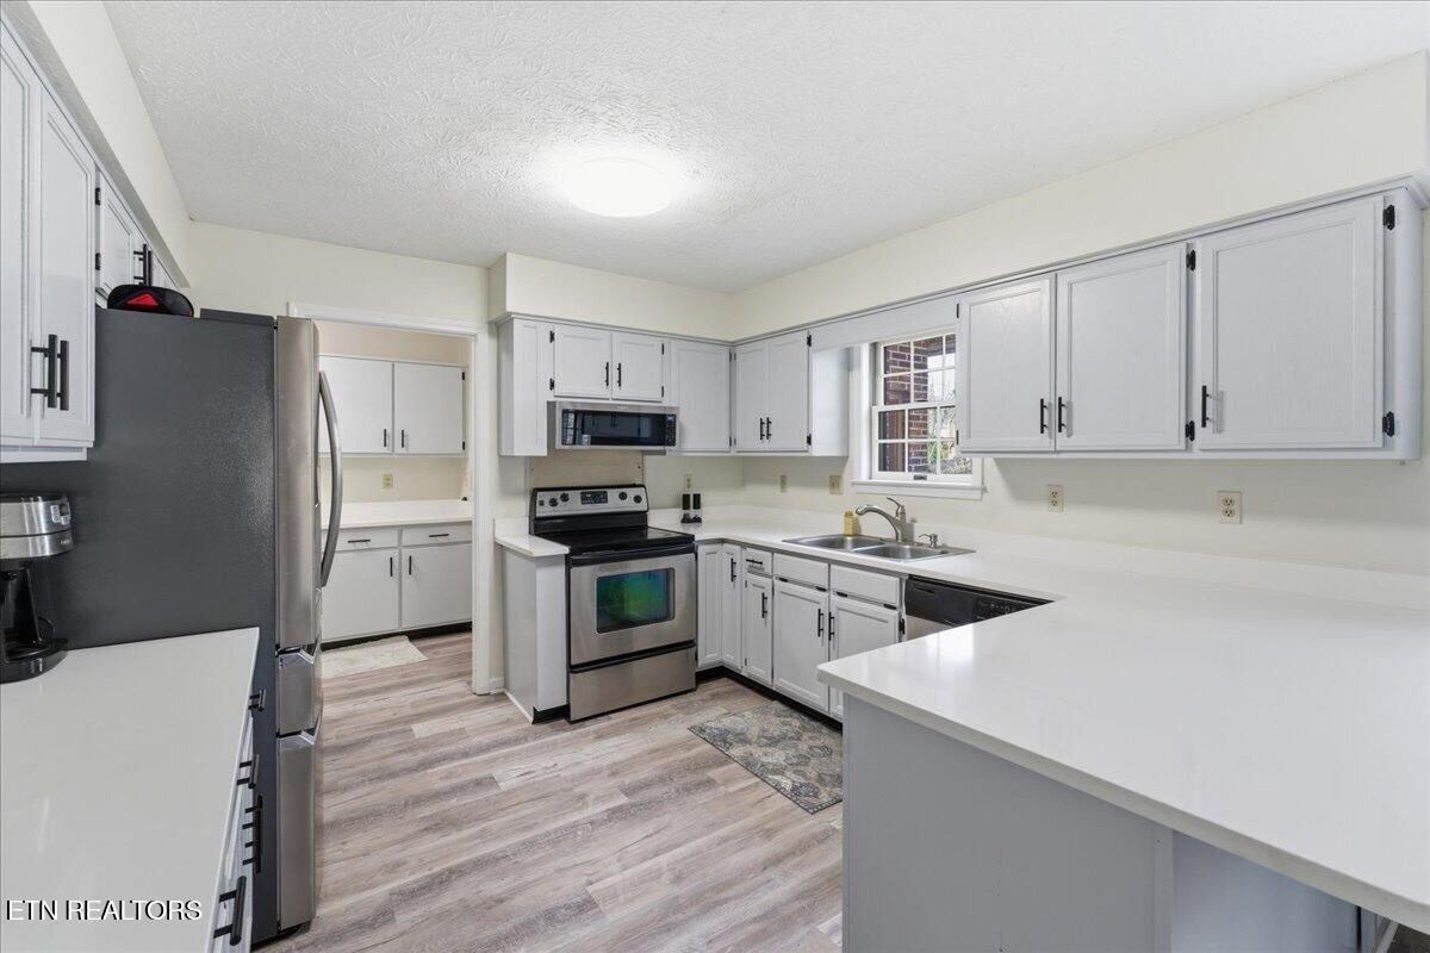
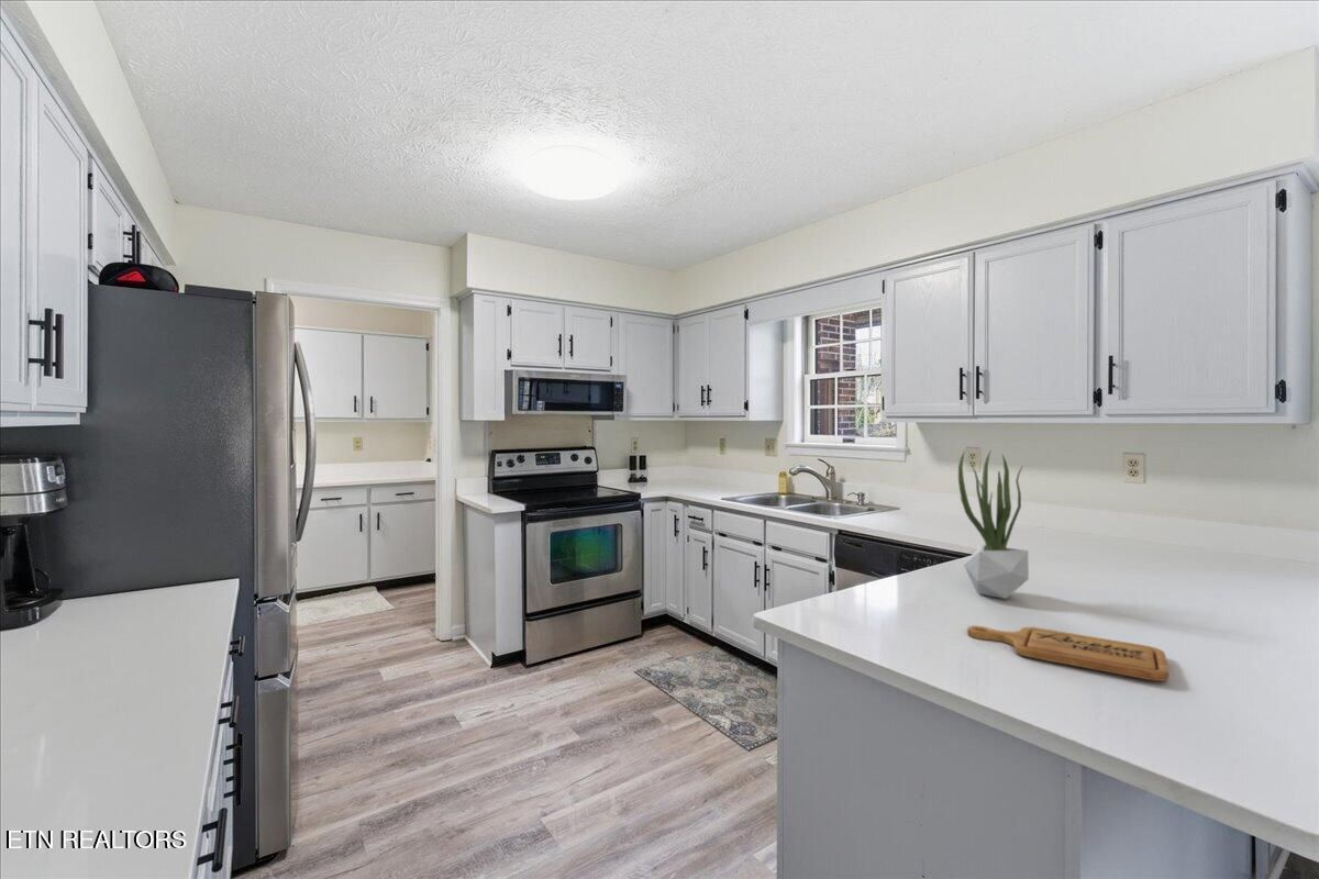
+ cutting board [966,624,1170,682]
+ potted plant [957,448,1030,600]
